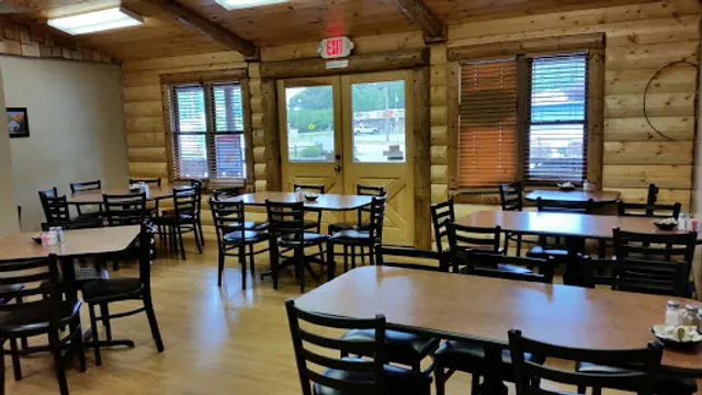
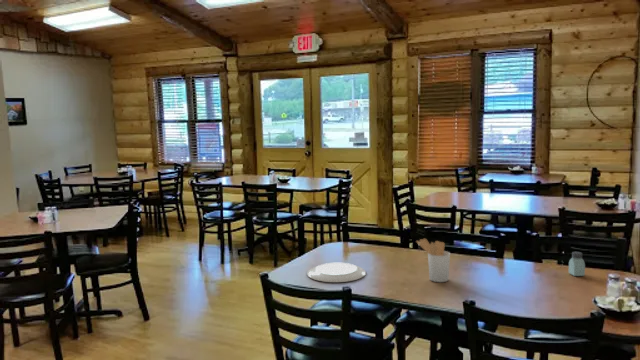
+ saltshaker [568,251,586,277]
+ plate [306,262,367,283]
+ utensil holder [415,238,451,283]
